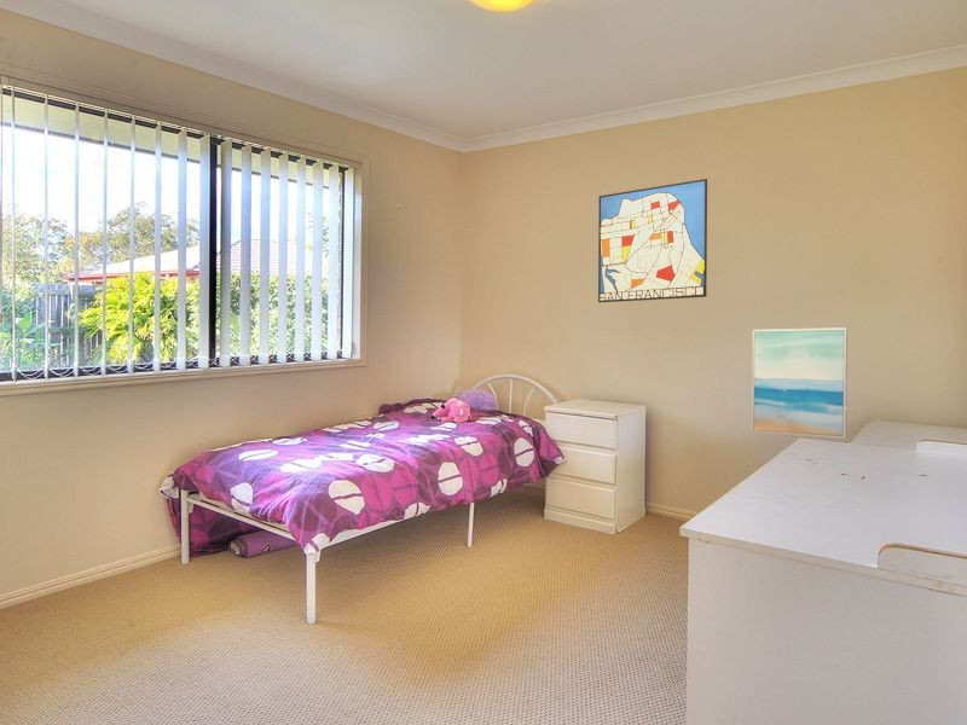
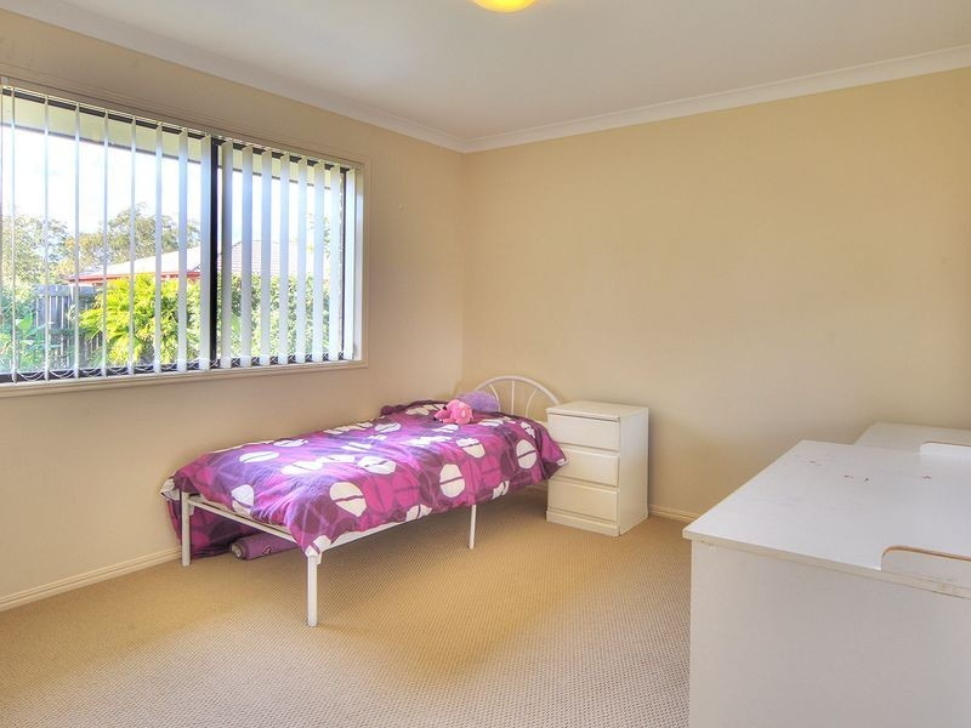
- wall art [751,326,849,440]
- wall art [597,178,708,303]
